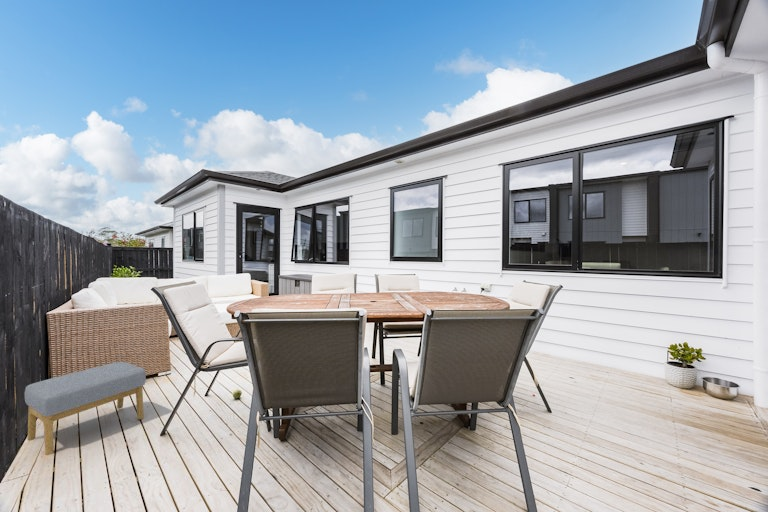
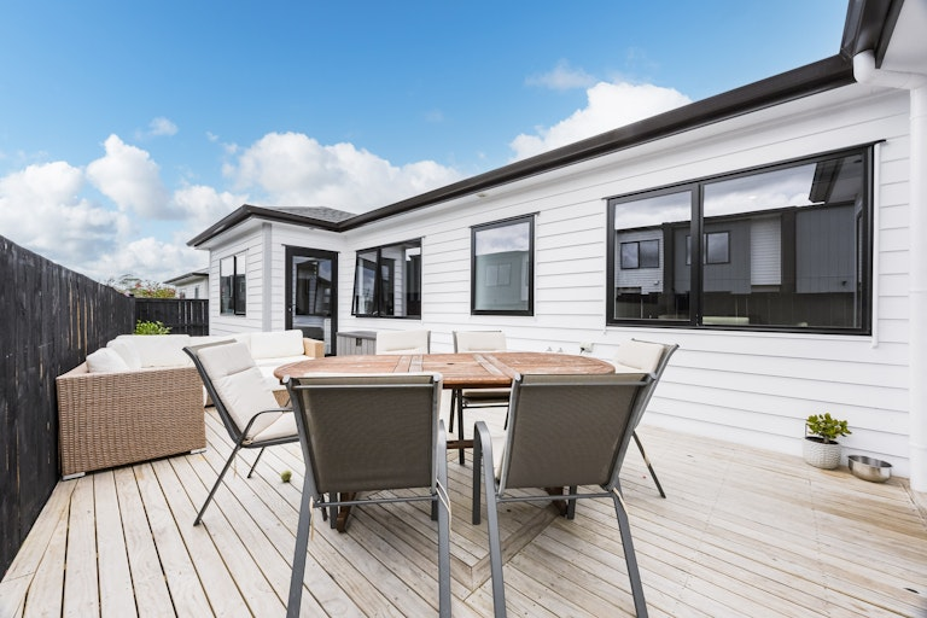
- footstool [24,361,147,456]
